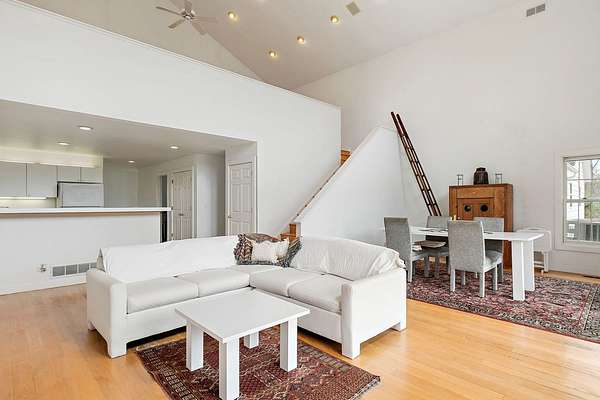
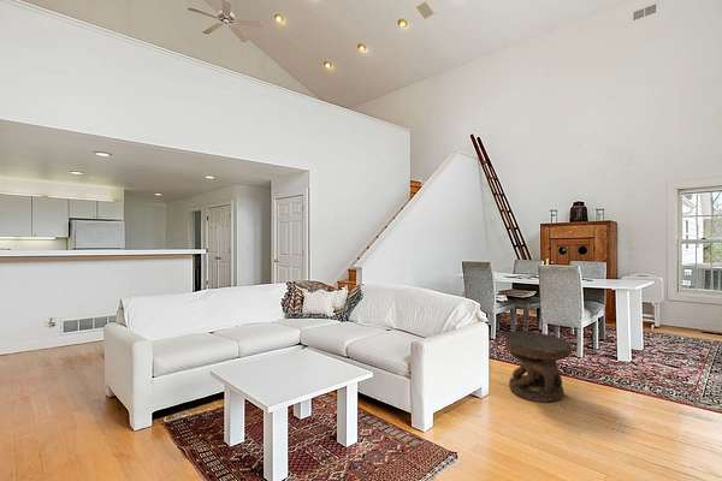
+ side table [504,329,573,403]
